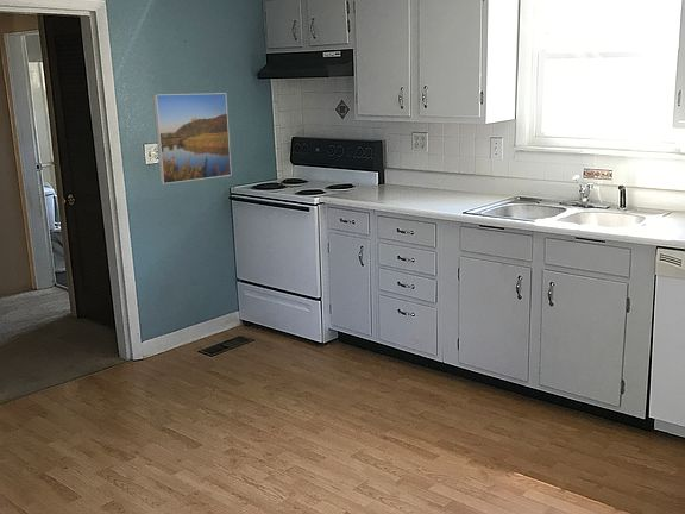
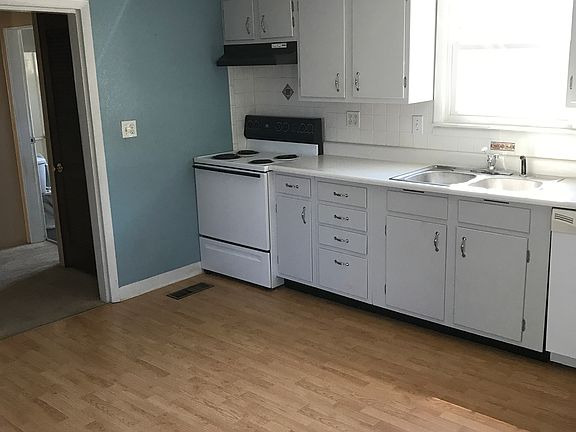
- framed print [152,92,233,186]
